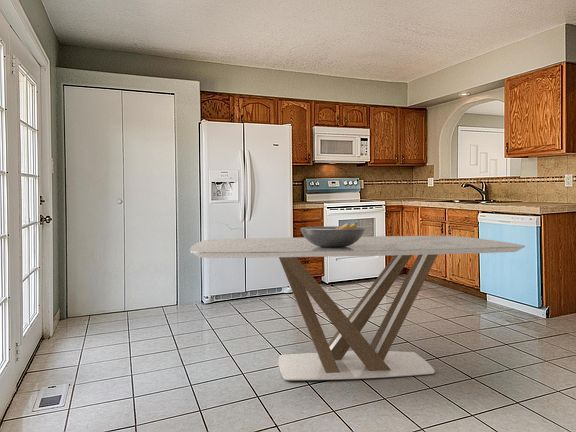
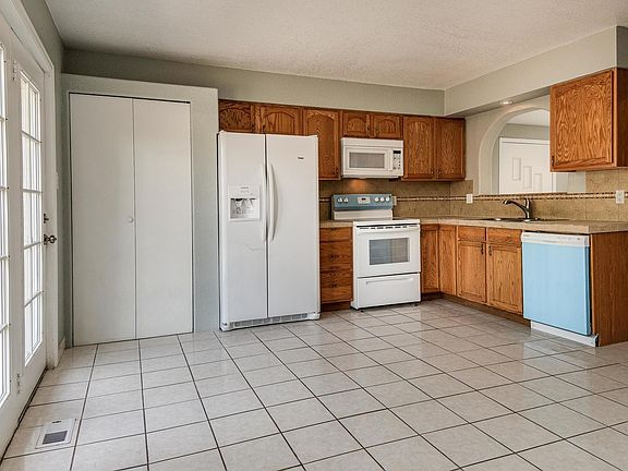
- fruit bowl [299,222,367,247]
- dining table [189,235,526,381]
